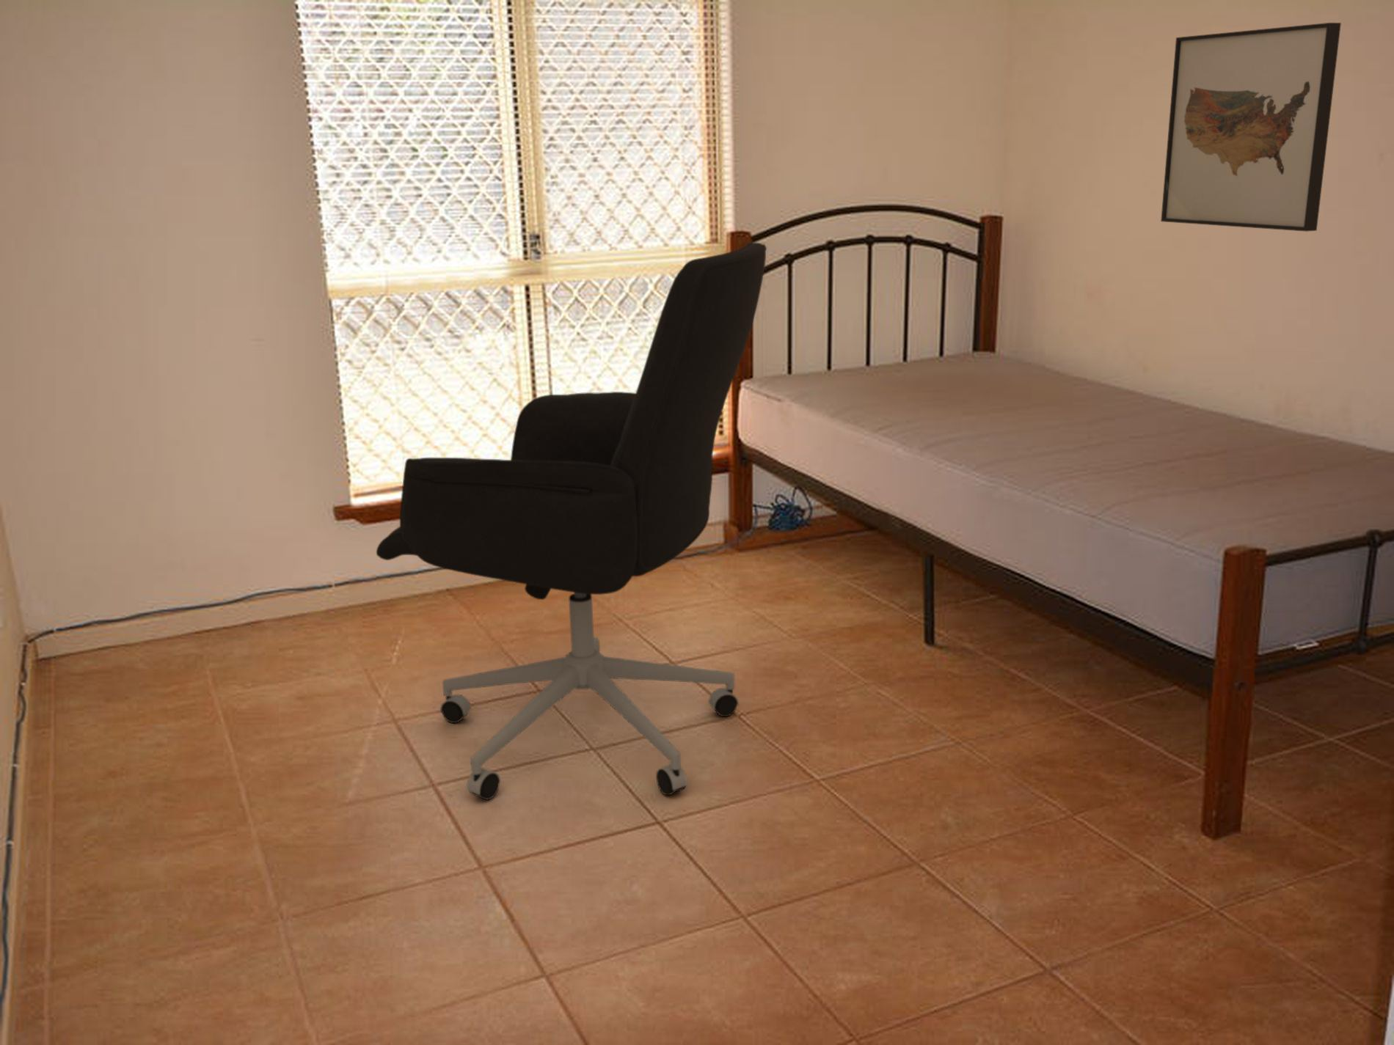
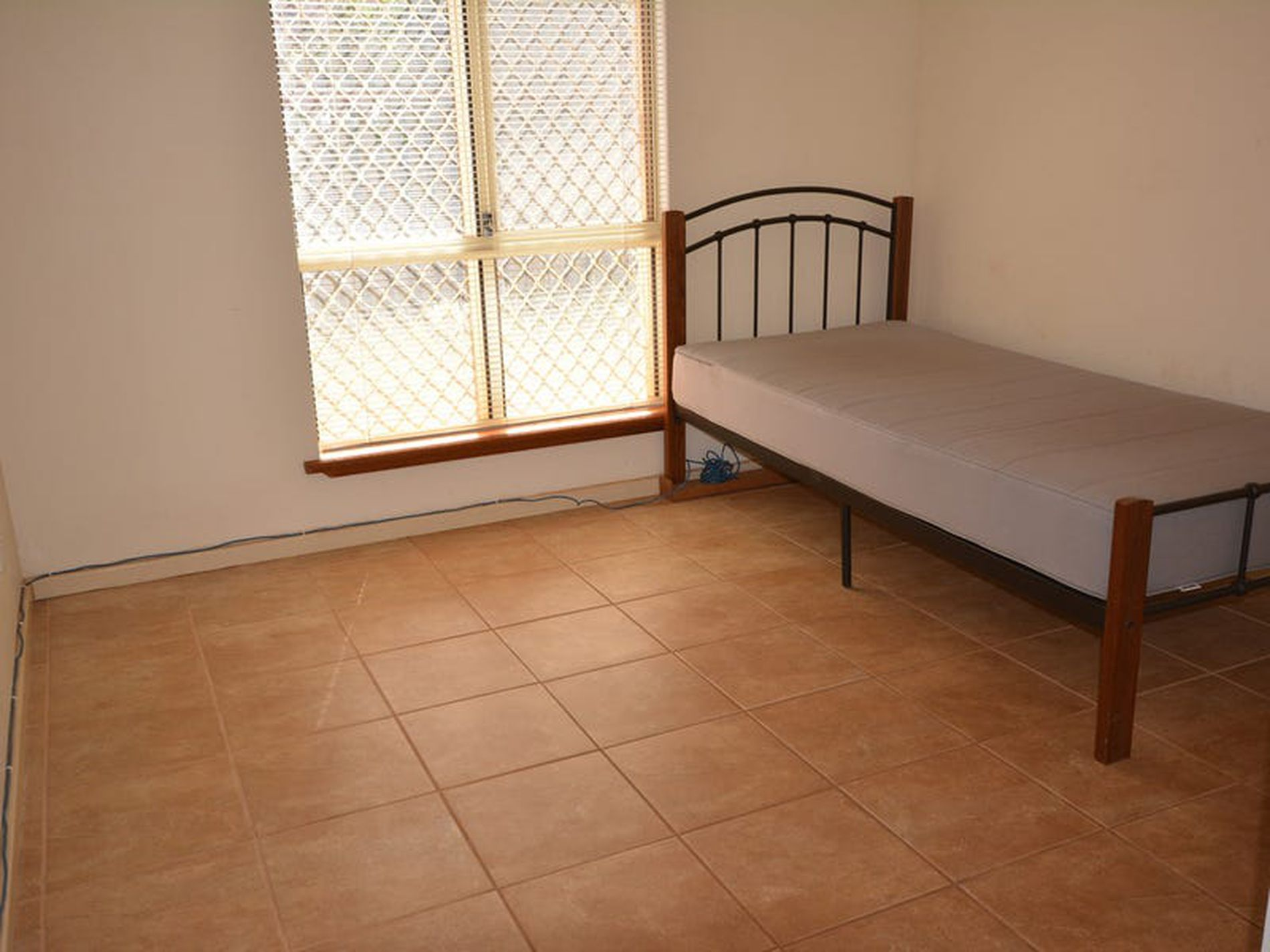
- wall art [1160,22,1342,233]
- office chair [375,241,767,800]
